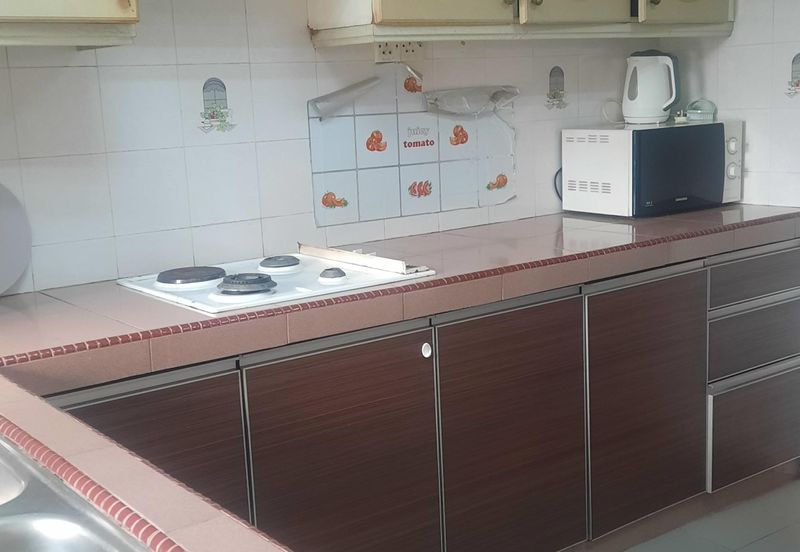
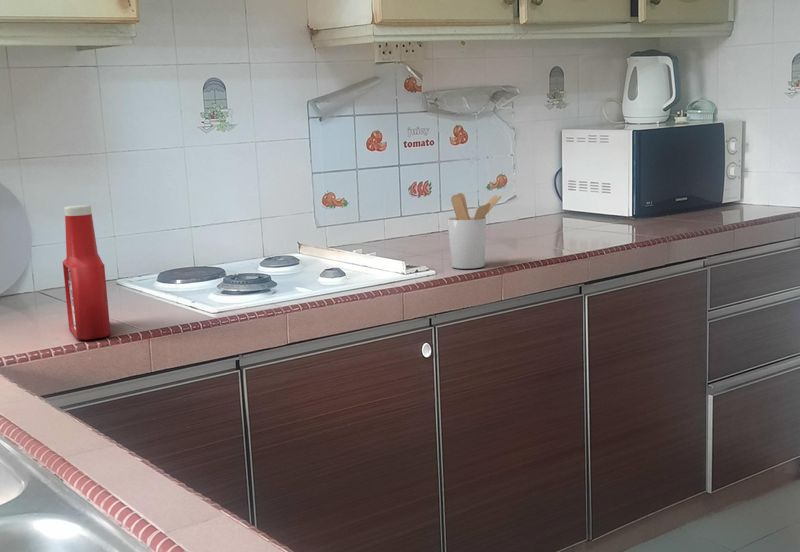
+ utensil holder [446,192,503,270]
+ soap bottle [62,204,112,340]
